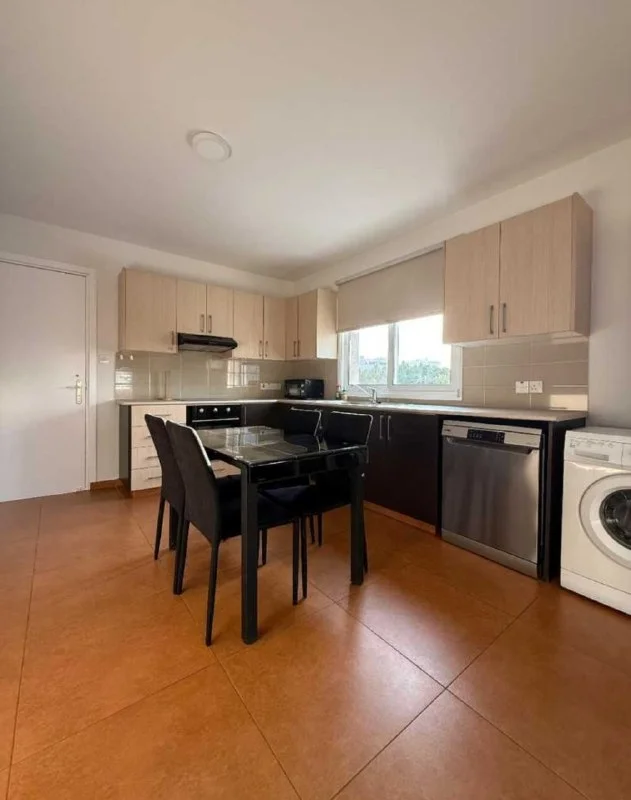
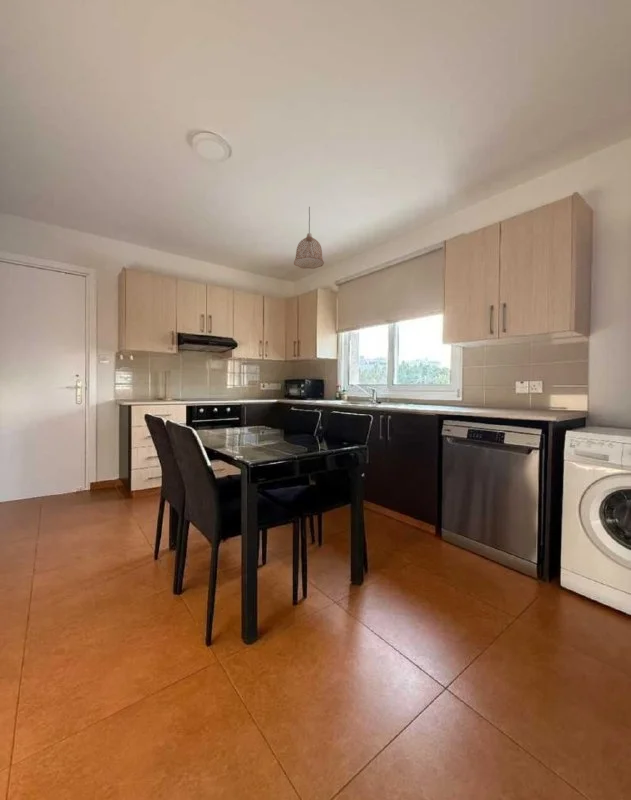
+ pendant lamp [293,206,325,270]
